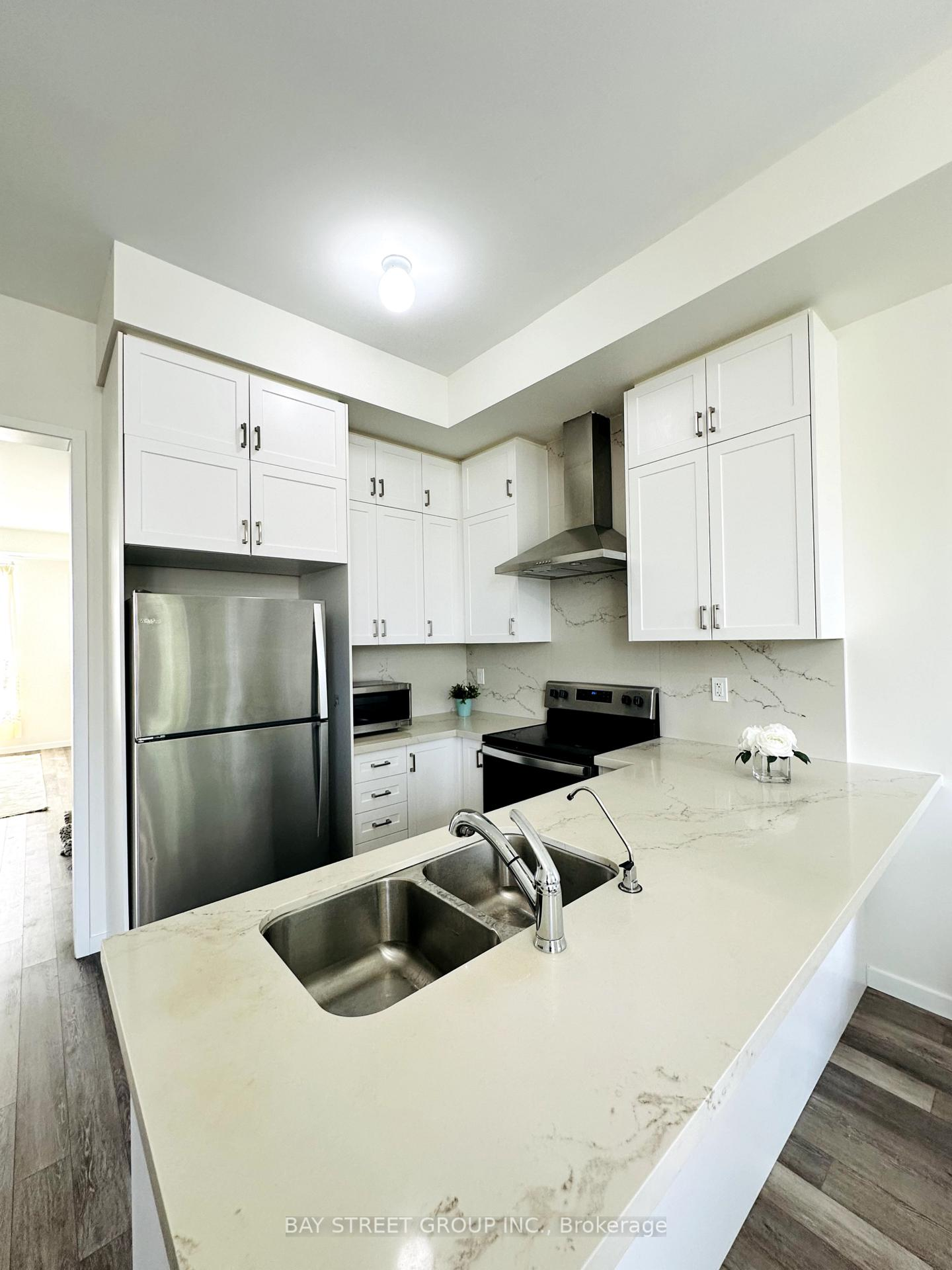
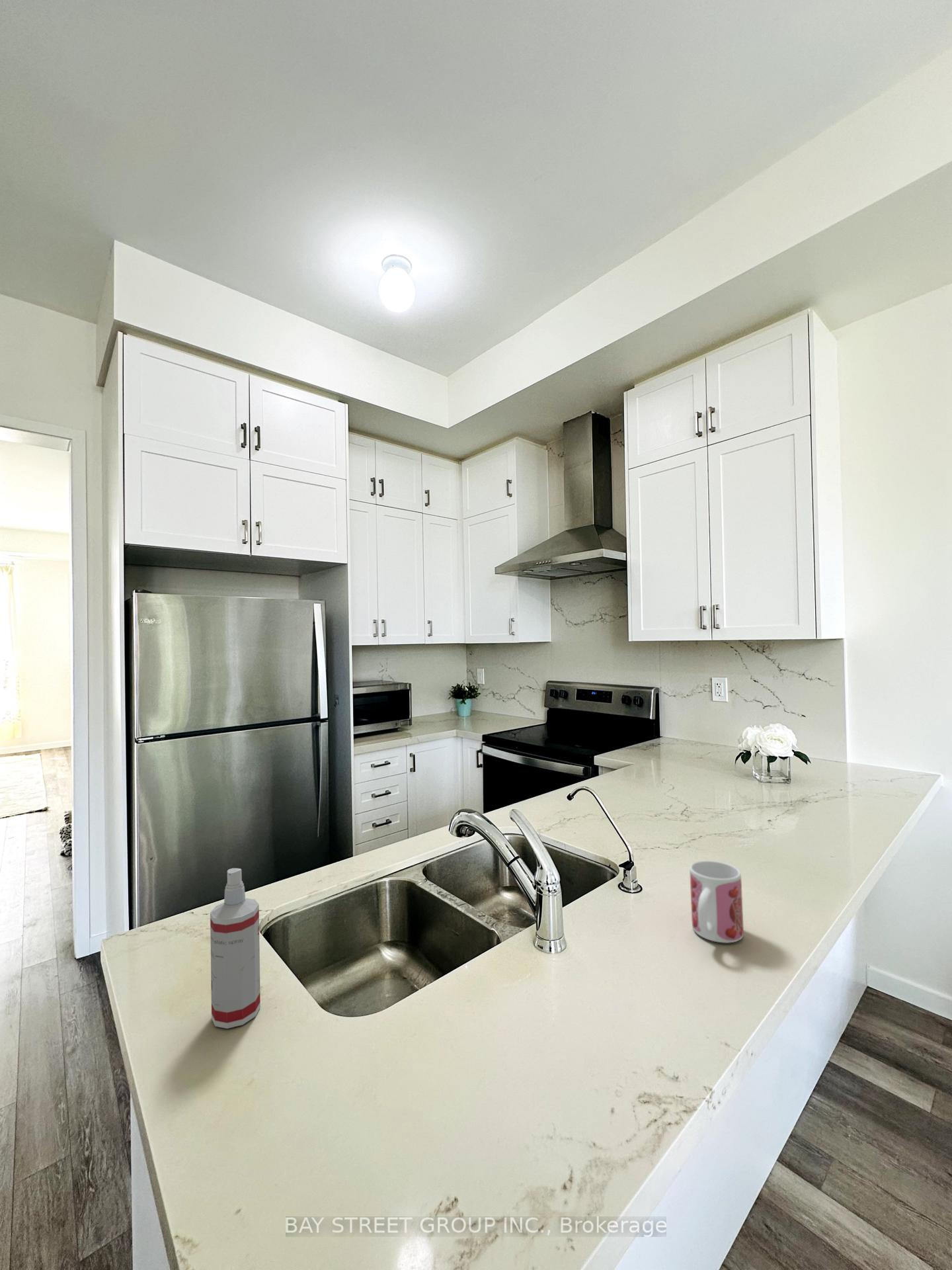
+ mug [689,860,744,944]
+ spray bottle [210,868,261,1029]
